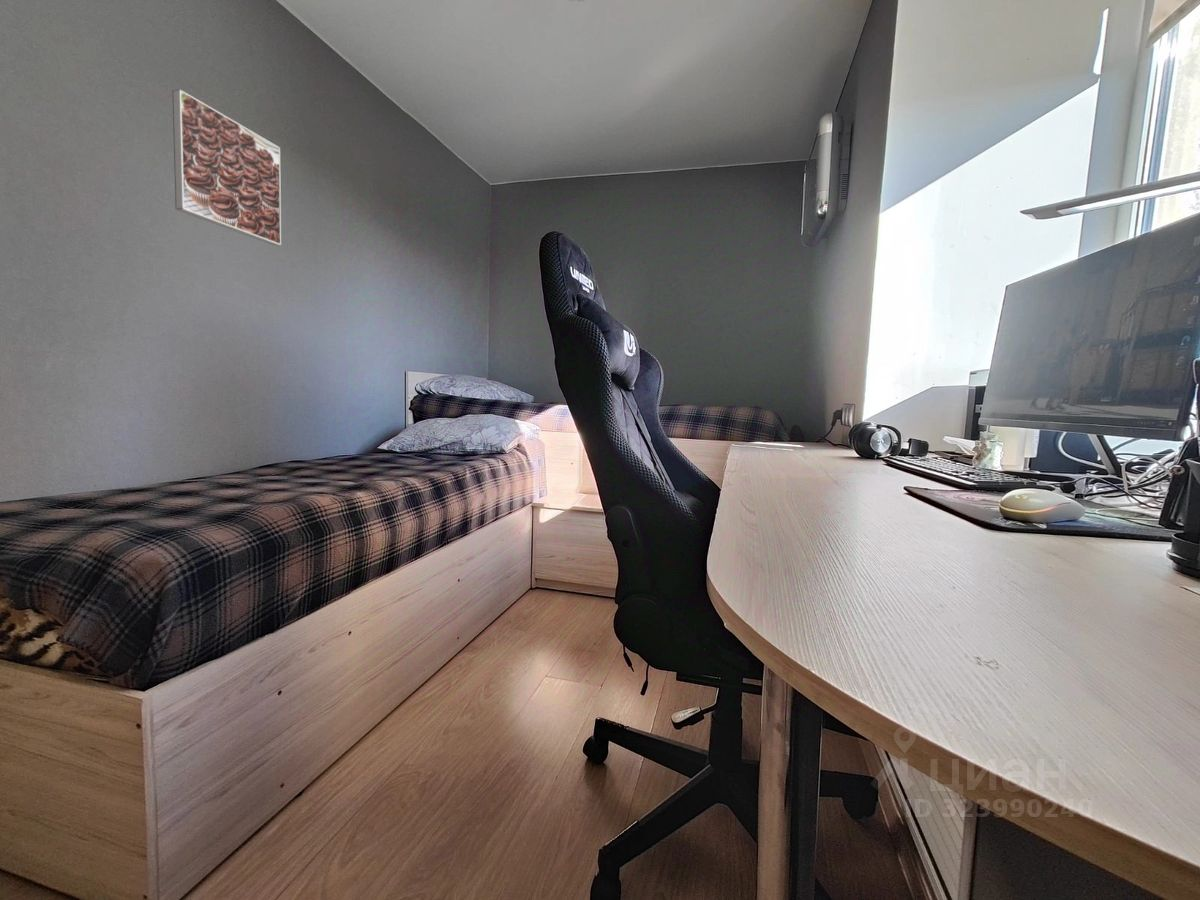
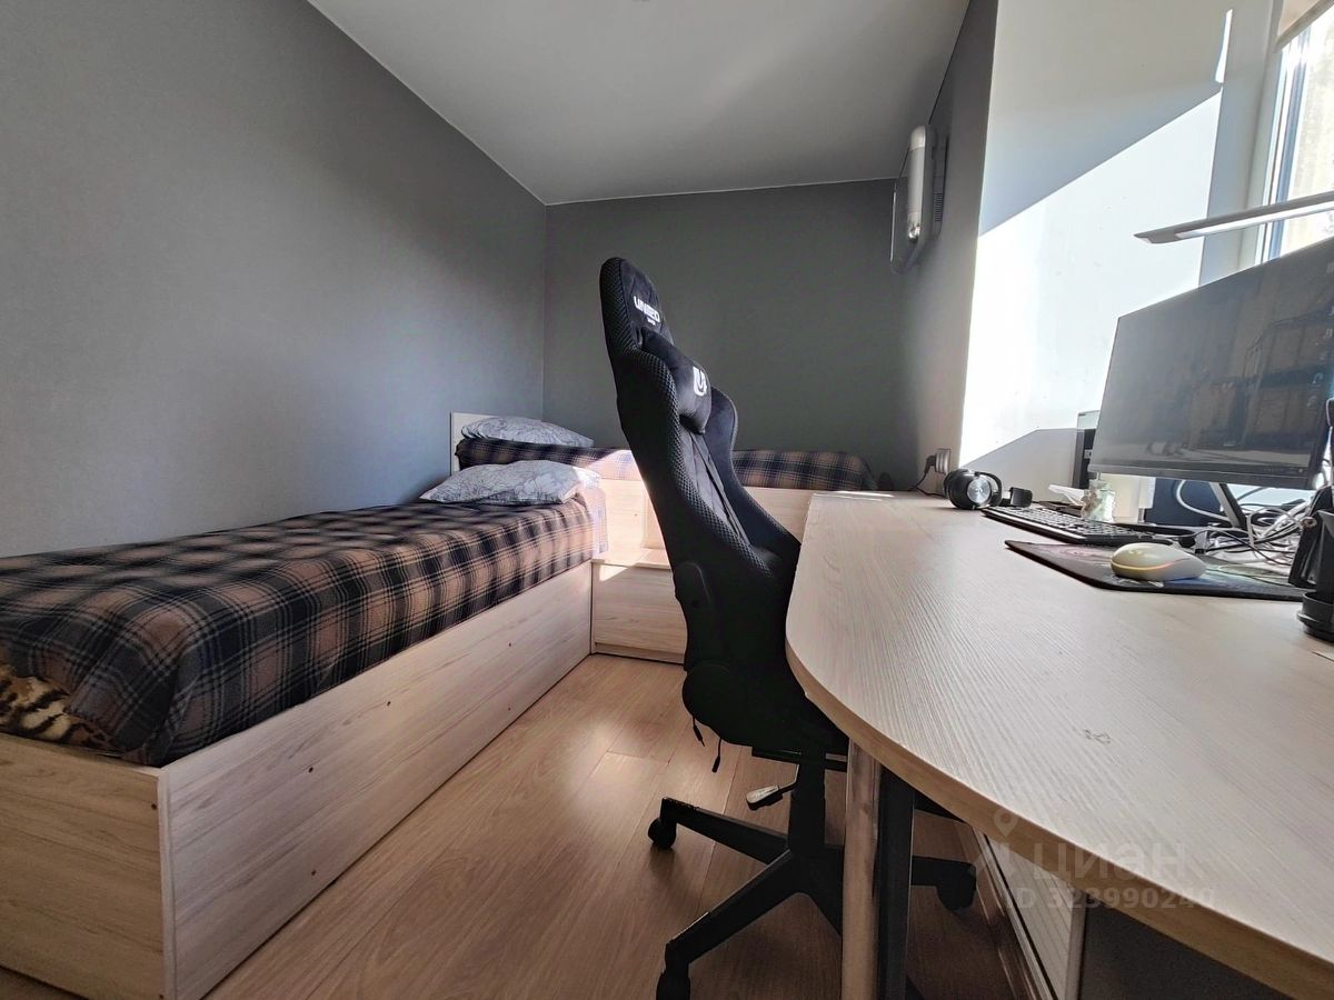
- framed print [172,88,282,247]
